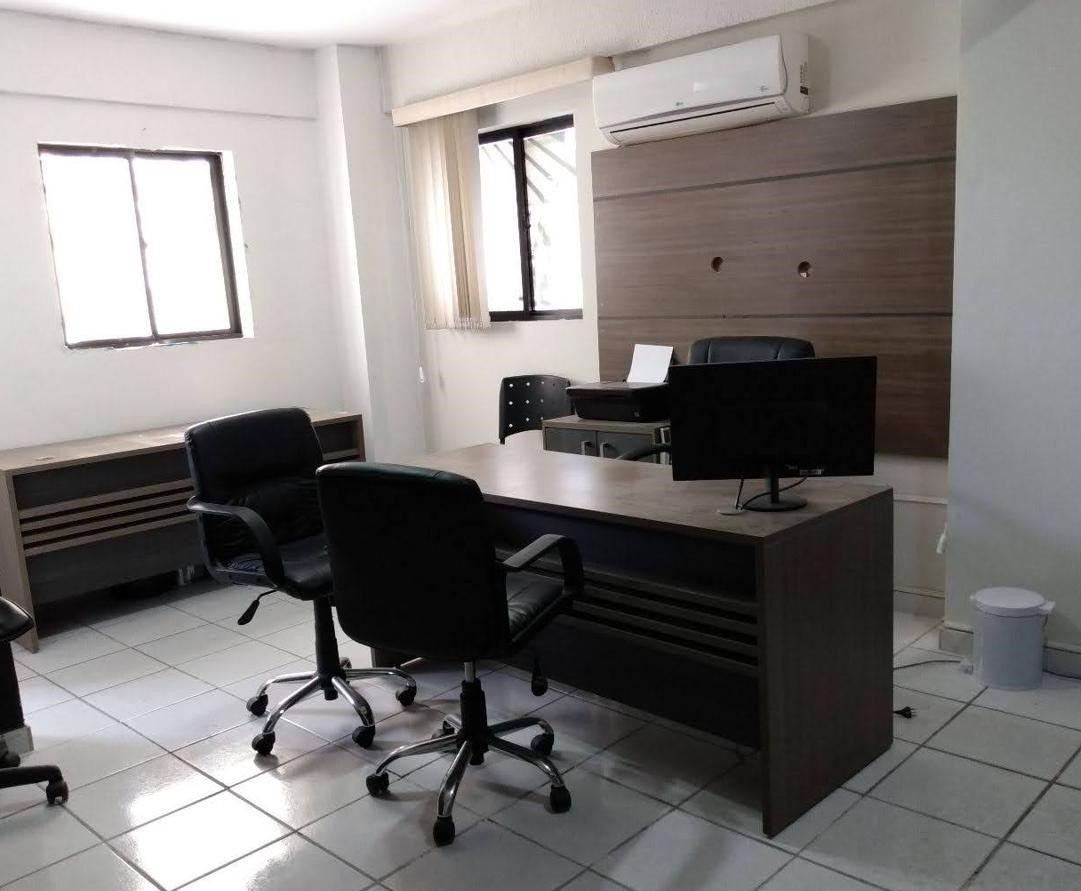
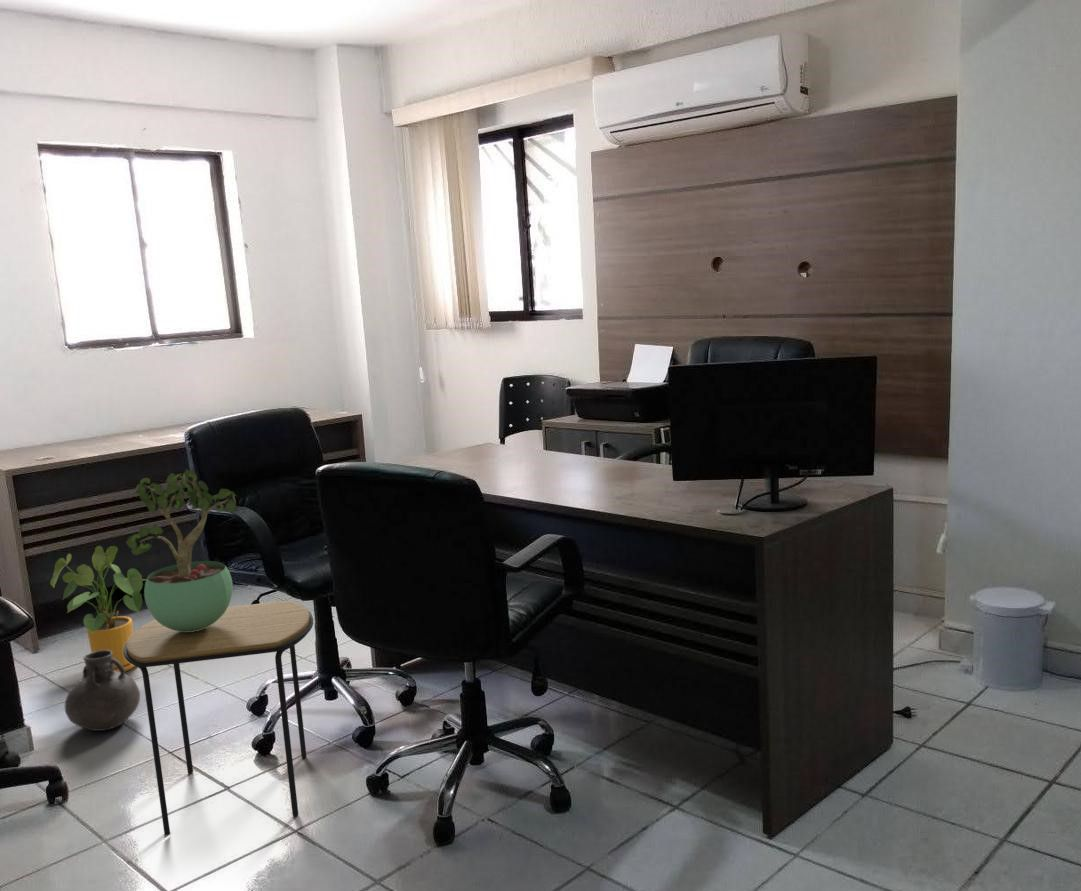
+ side table [123,600,314,836]
+ potted plant [124,468,238,632]
+ vase [64,650,141,732]
+ house plant [49,545,147,673]
